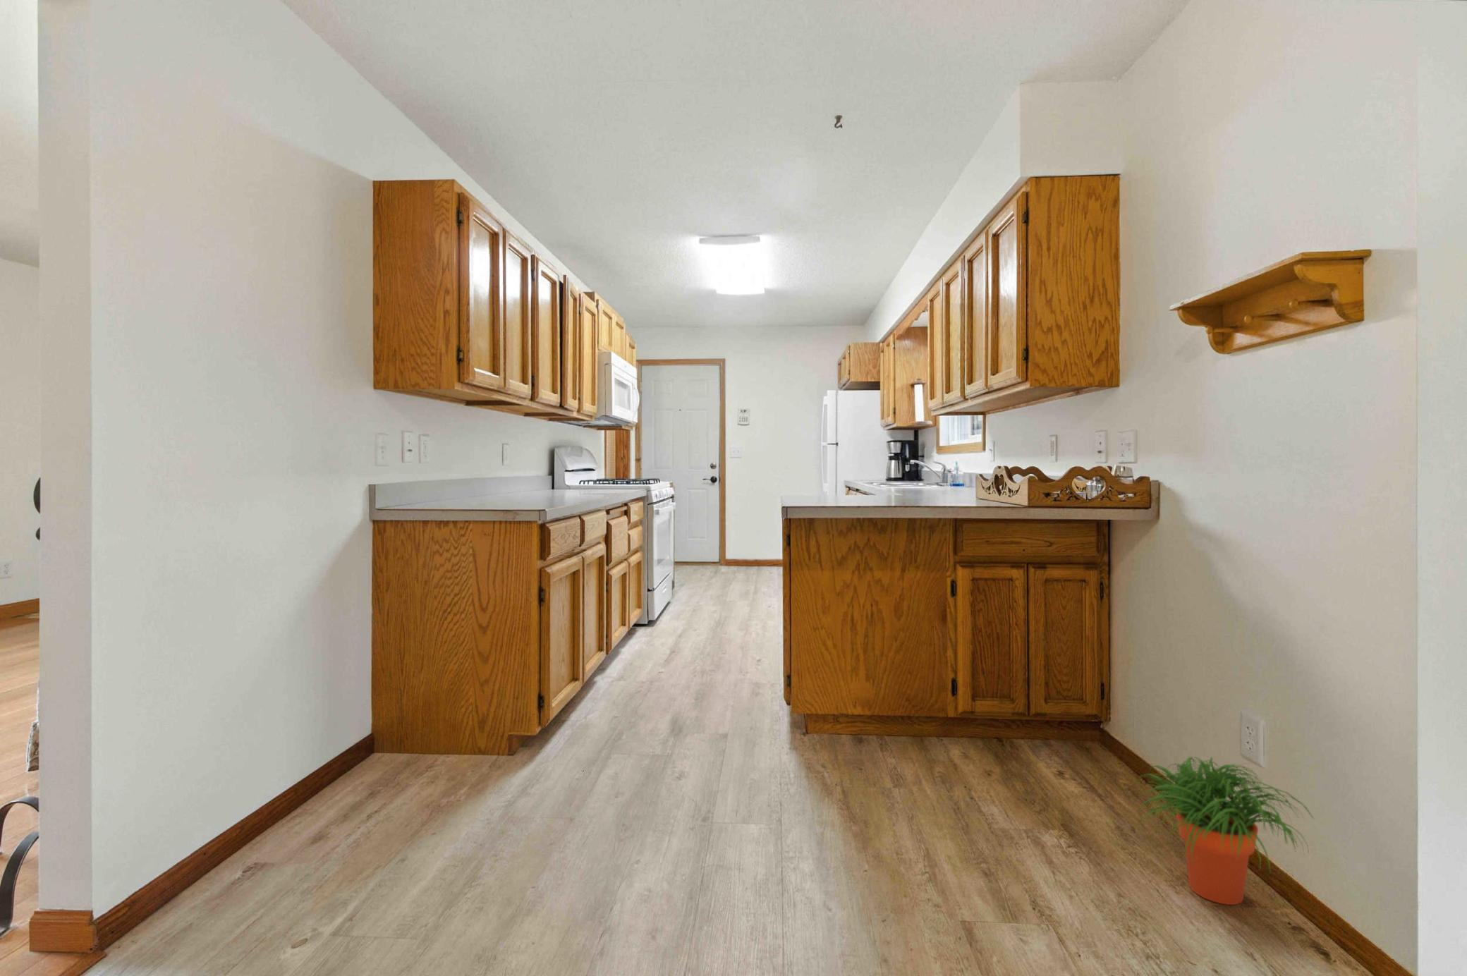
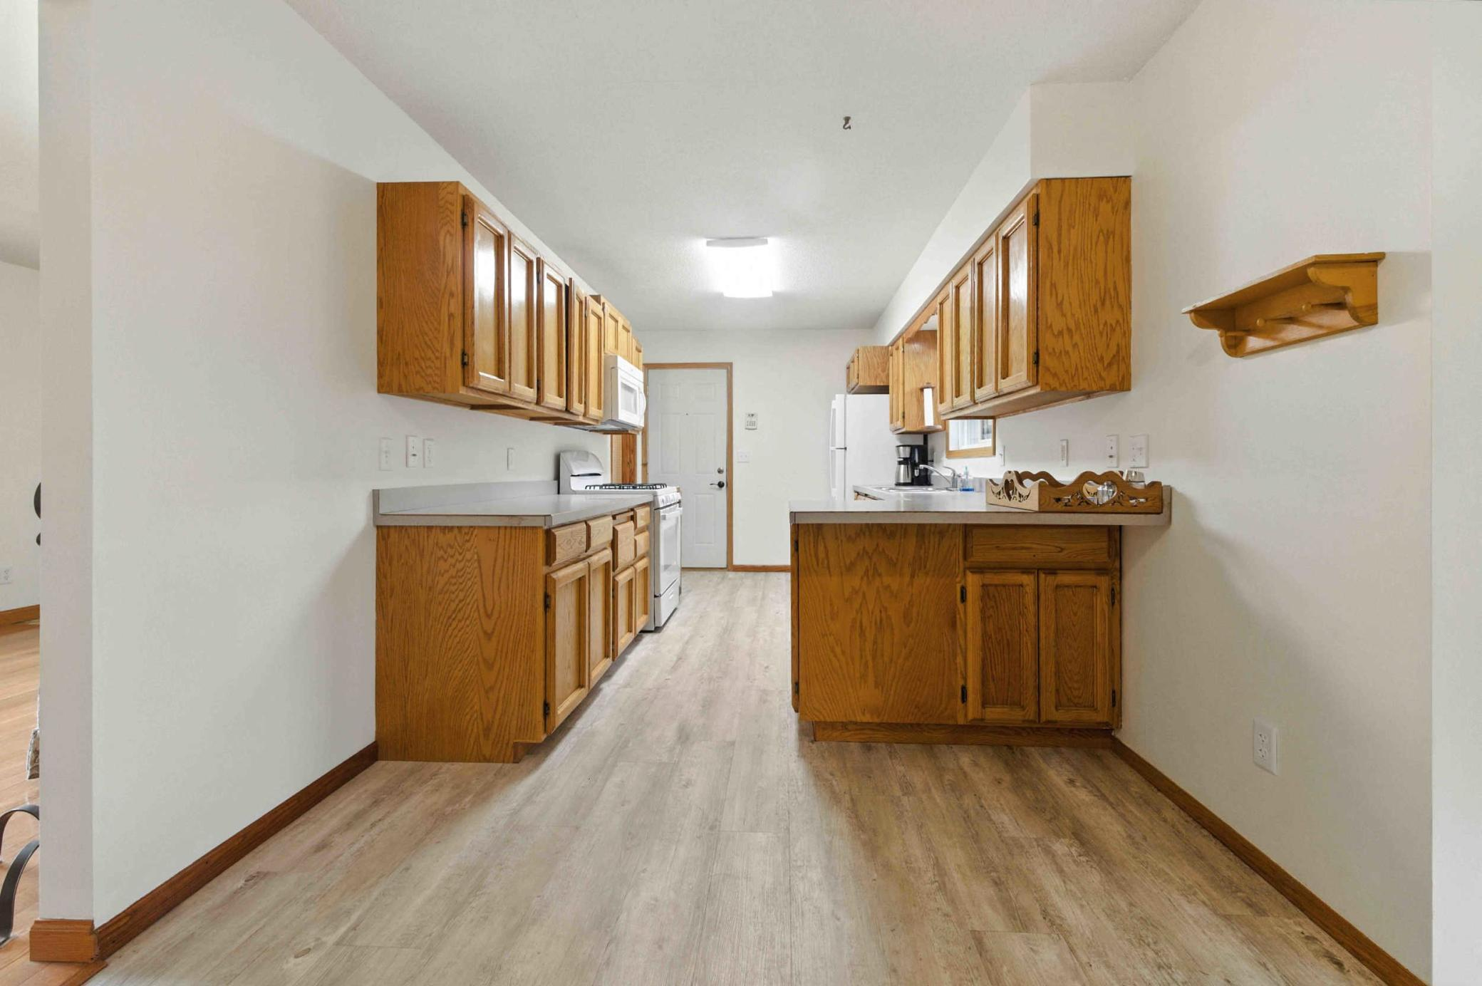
- potted plant [1136,756,1316,905]
